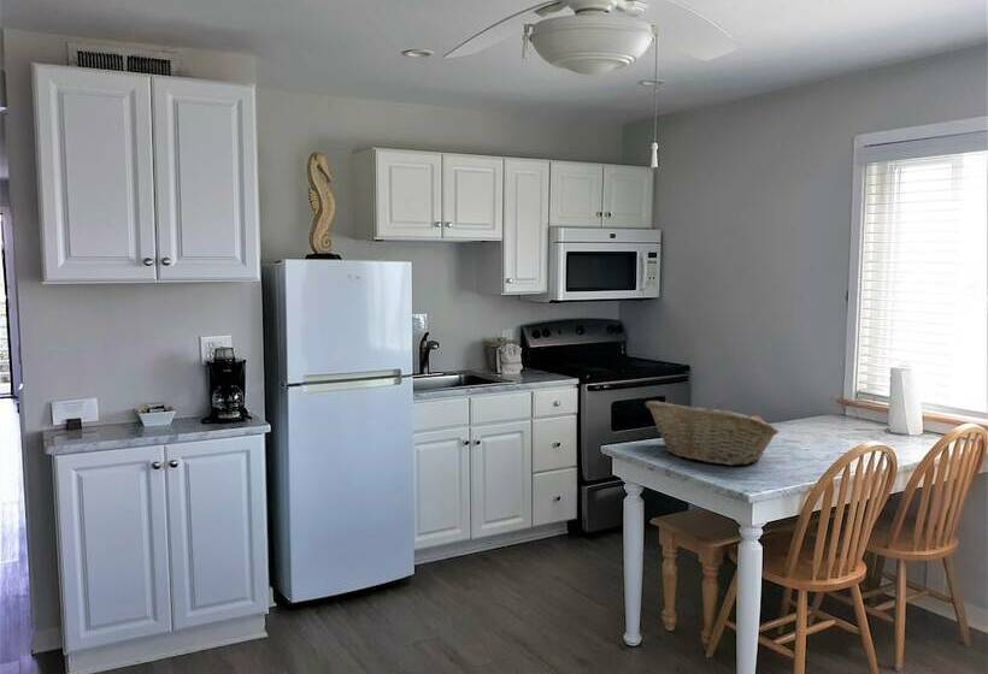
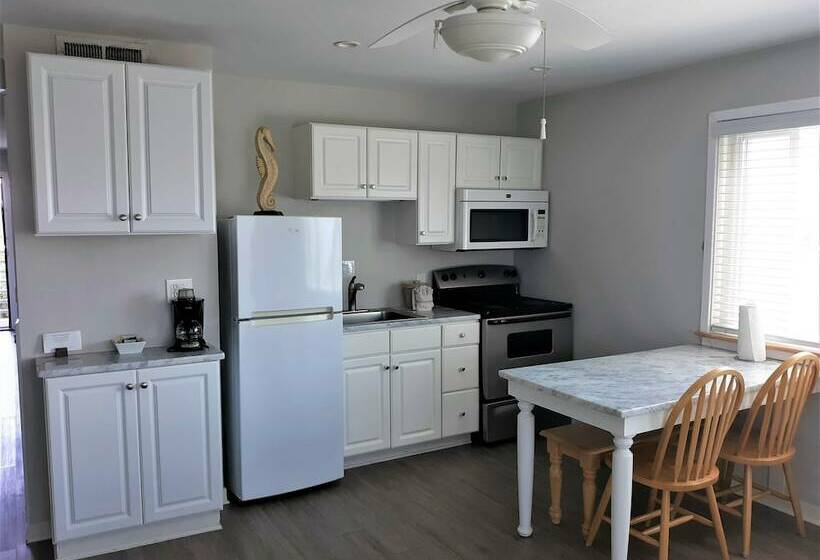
- fruit basket [645,400,781,467]
